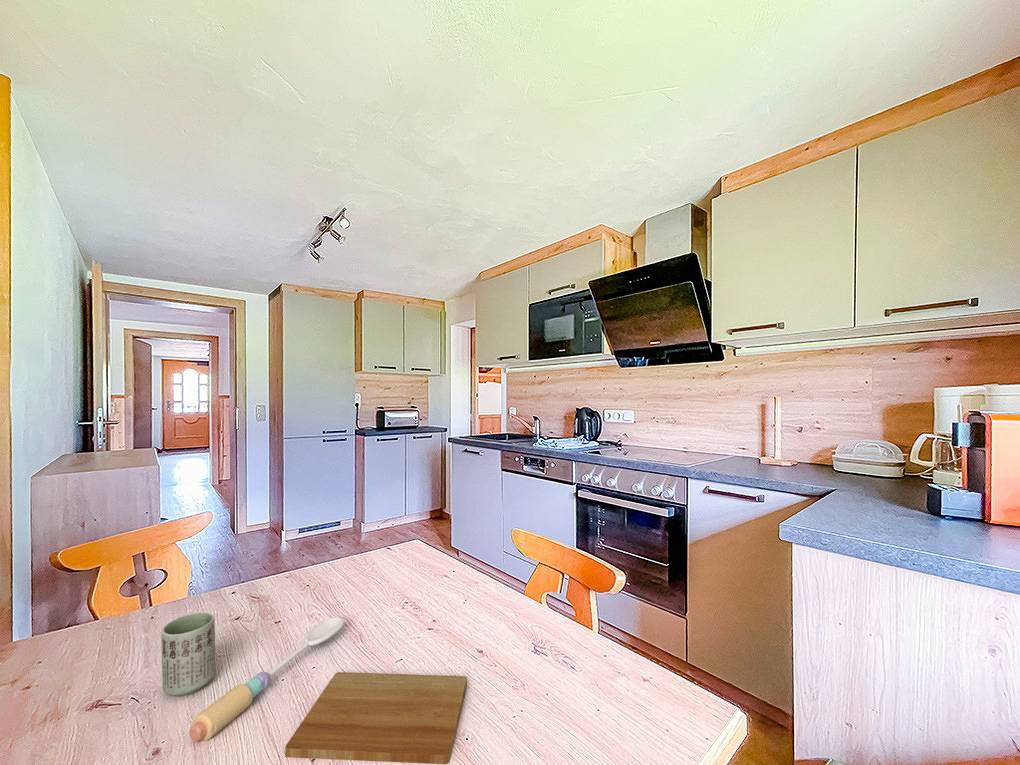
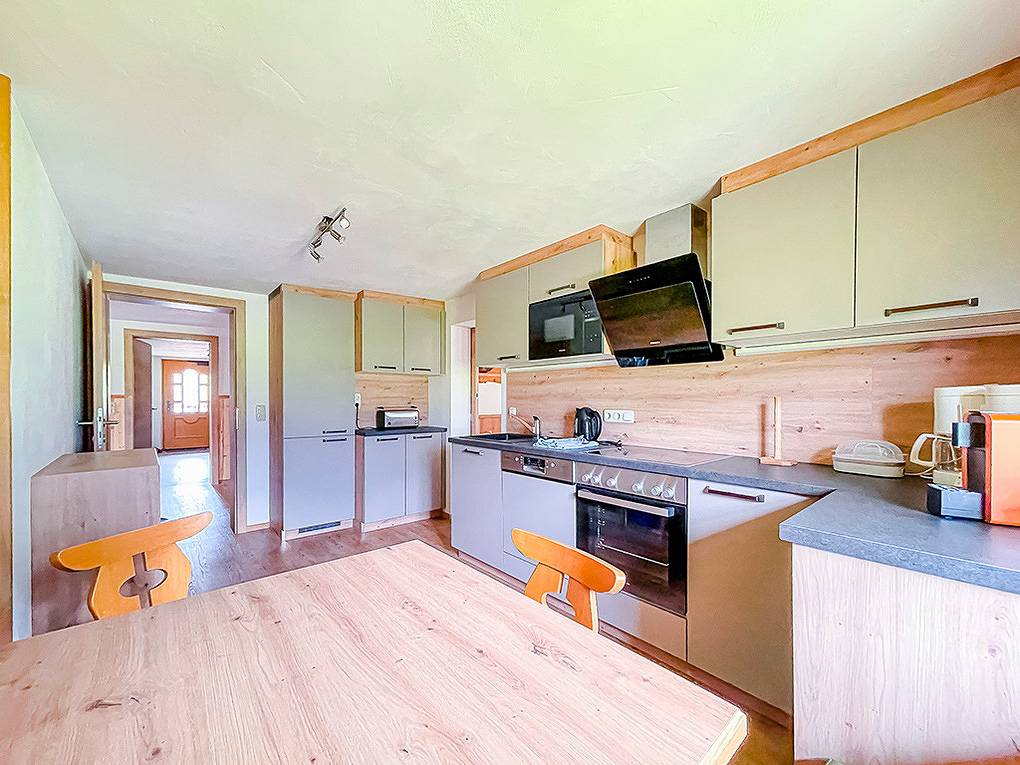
- cutting board [284,671,468,765]
- cup [160,611,216,697]
- spoon [188,616,345,742]
